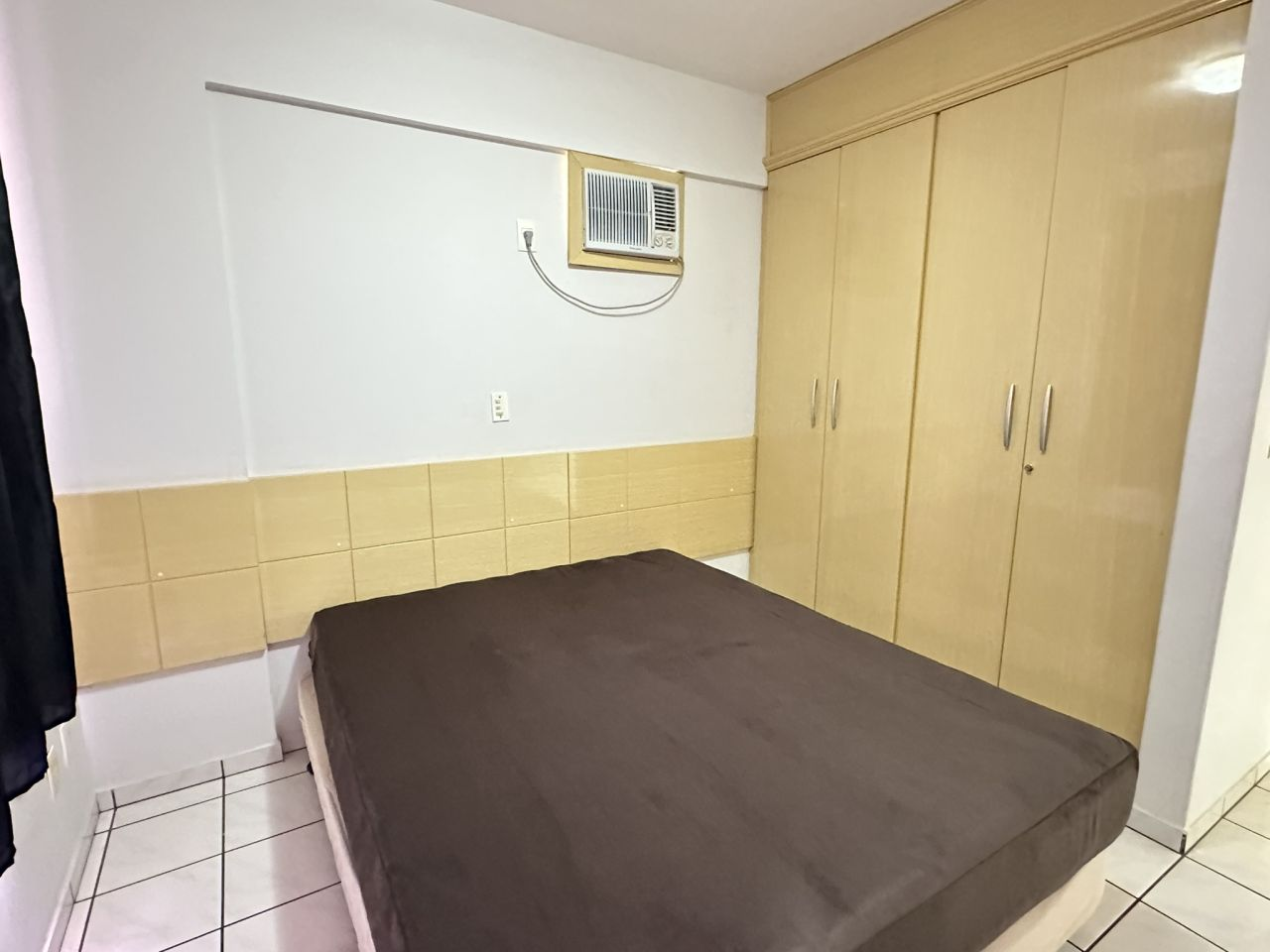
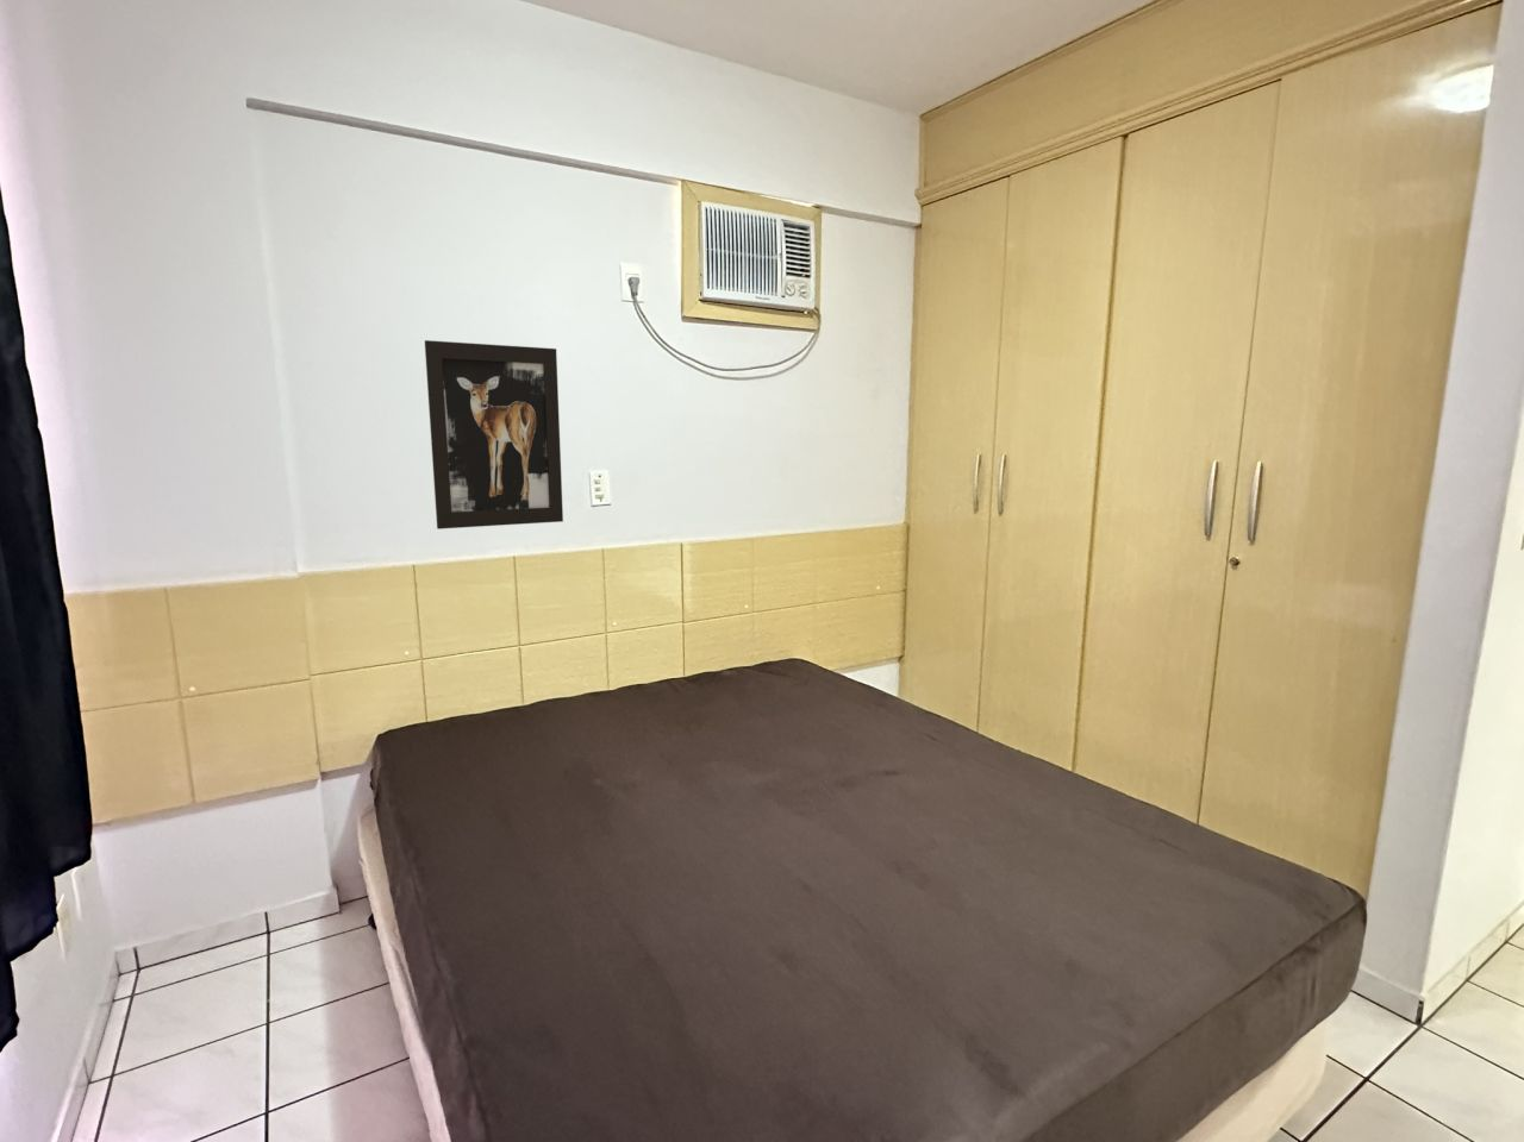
+ wall art [424,339,564,530]
